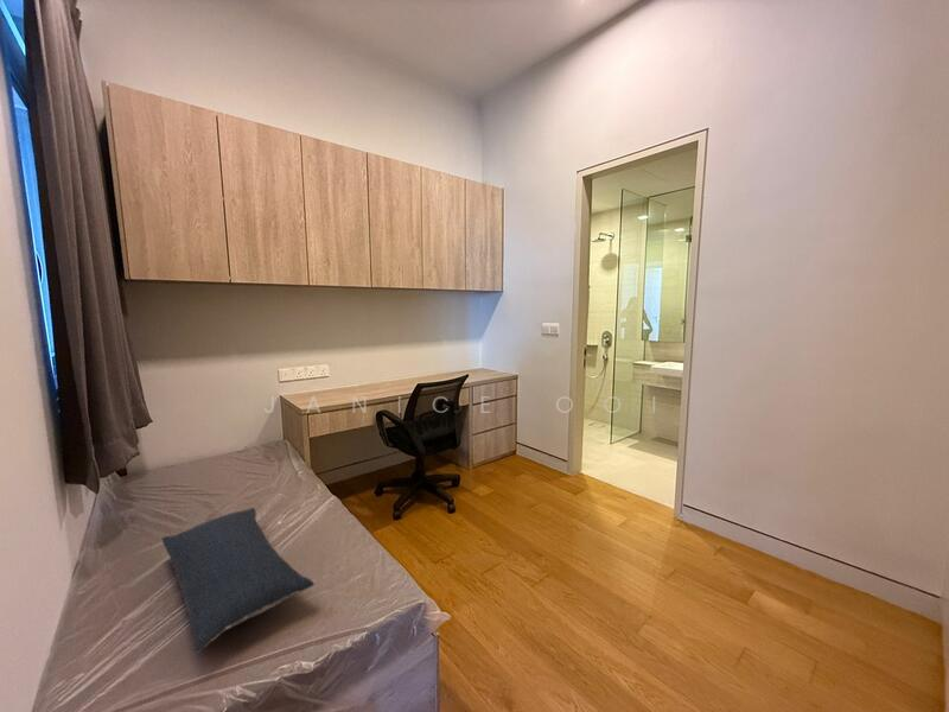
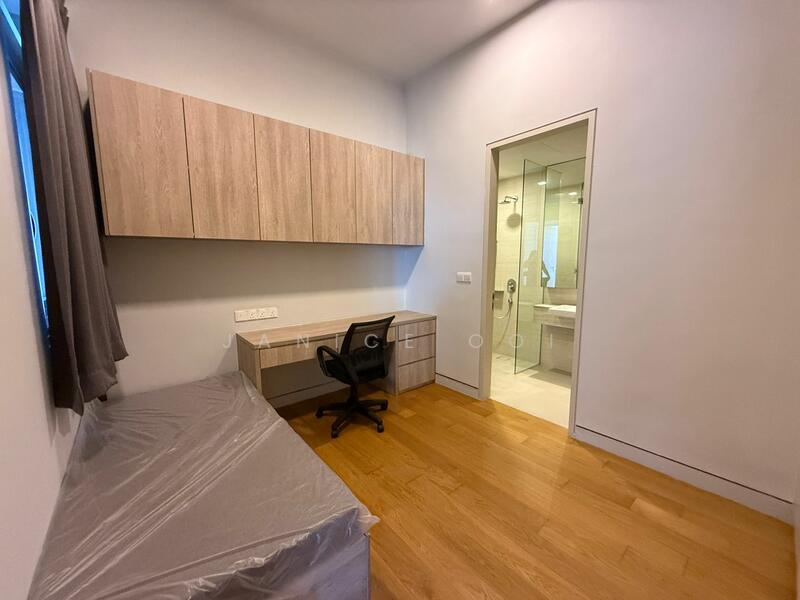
- pillow [161,507,316,654]
